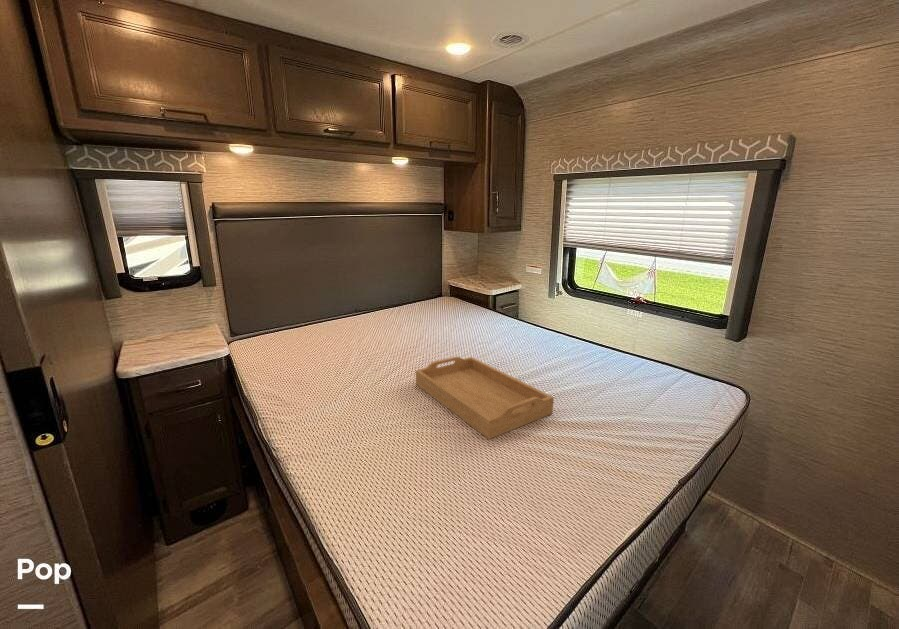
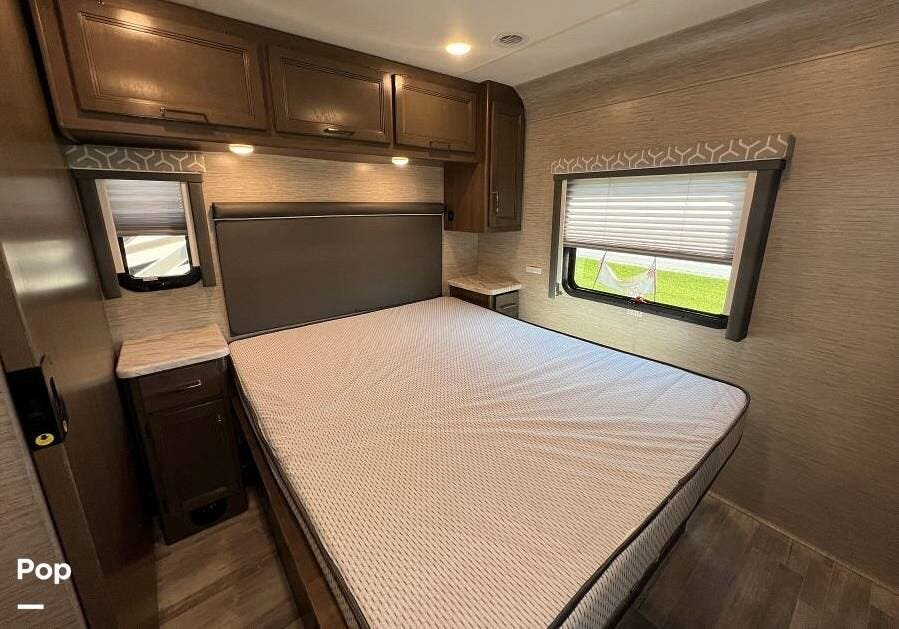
- serving tray [415,355,555,440]
